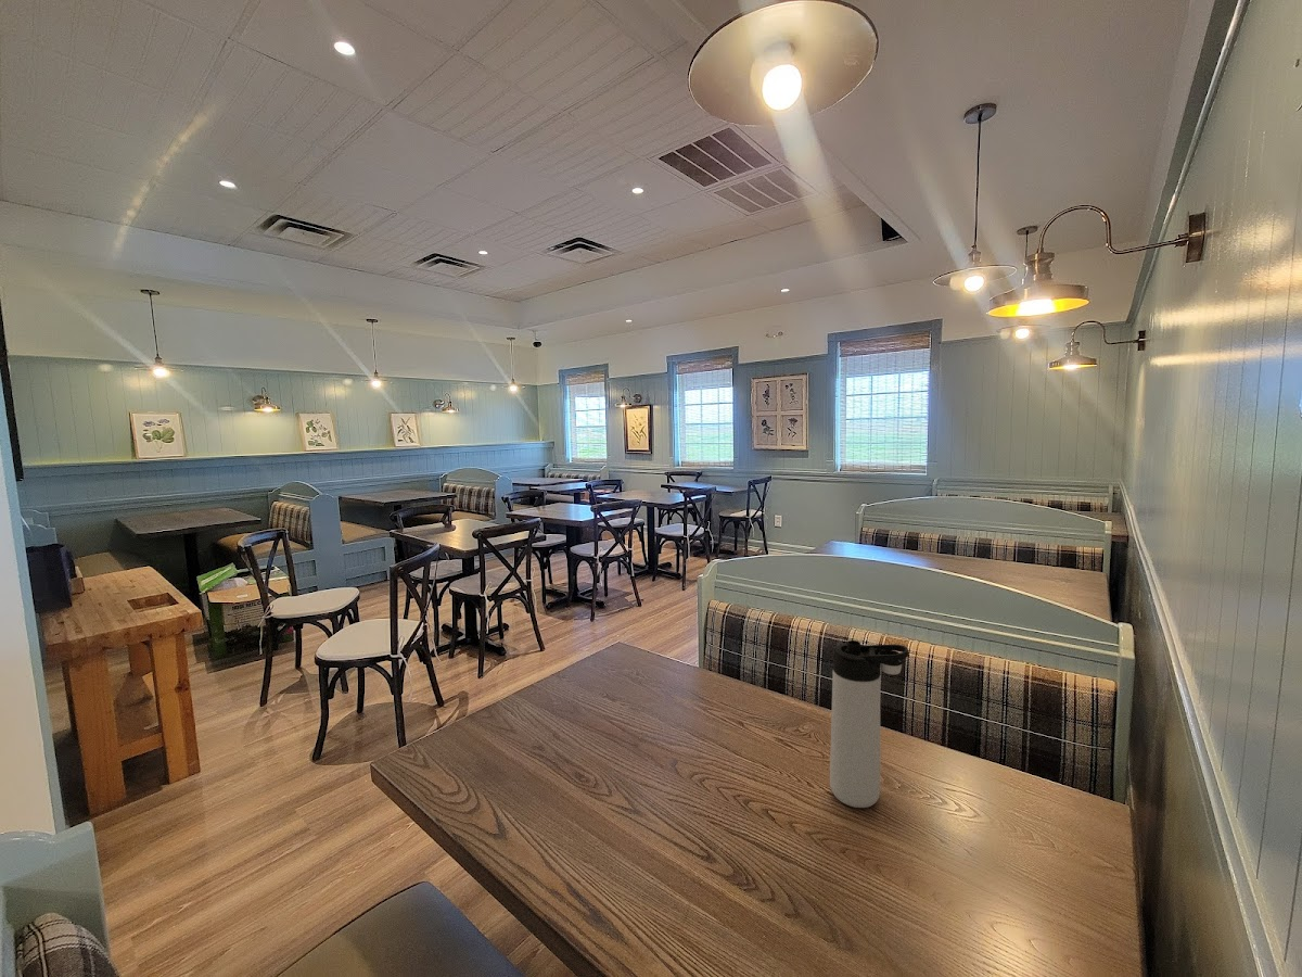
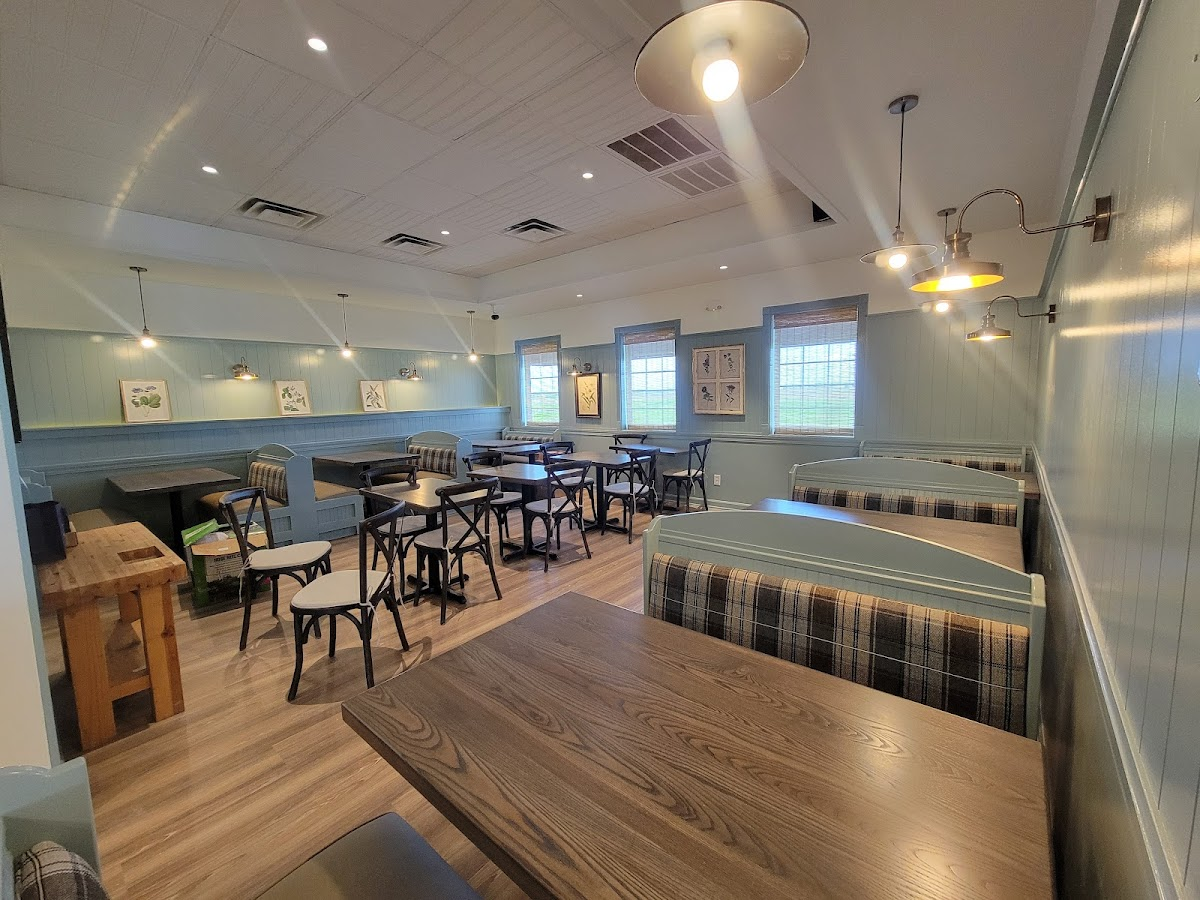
- thermos bottle [829,639,910,809]
